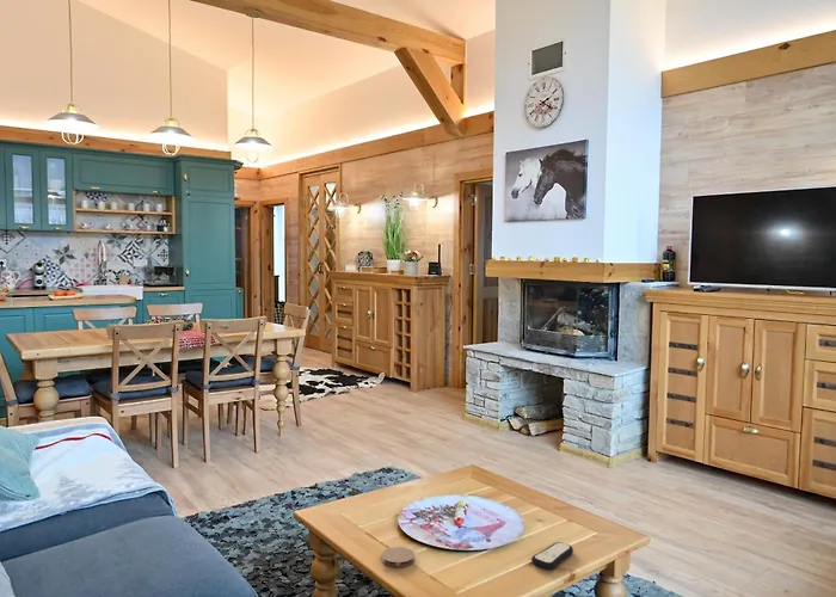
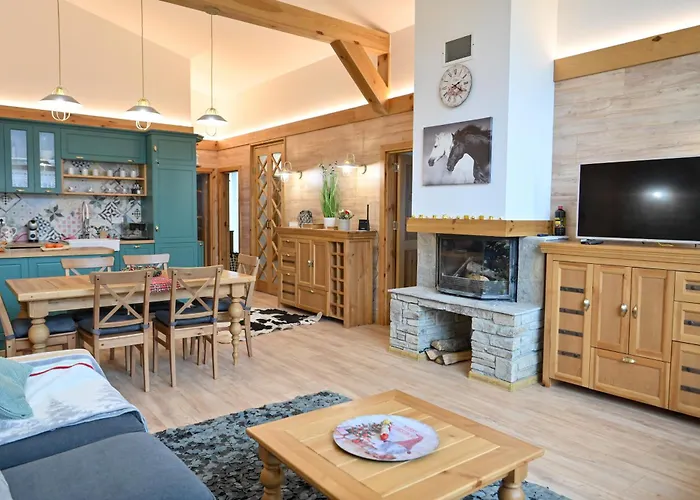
- coaster [381,546,416,568]
- remote control [530,541,574,571]
